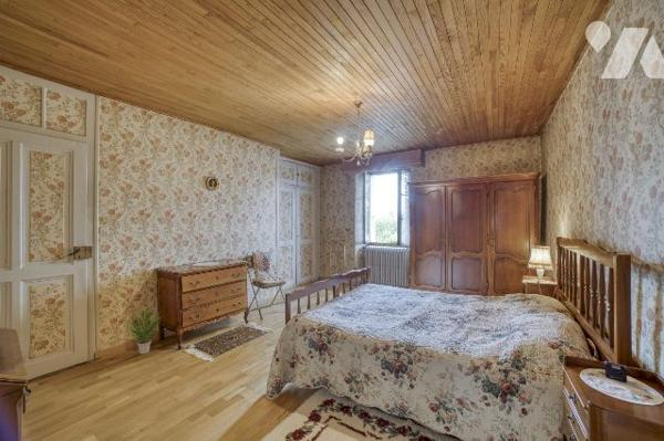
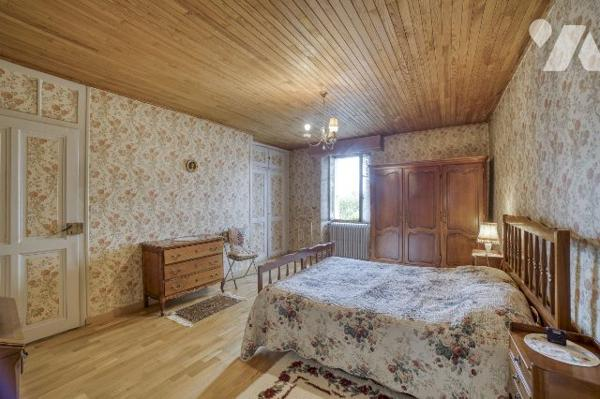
- potted plant [121,305,163,355]
